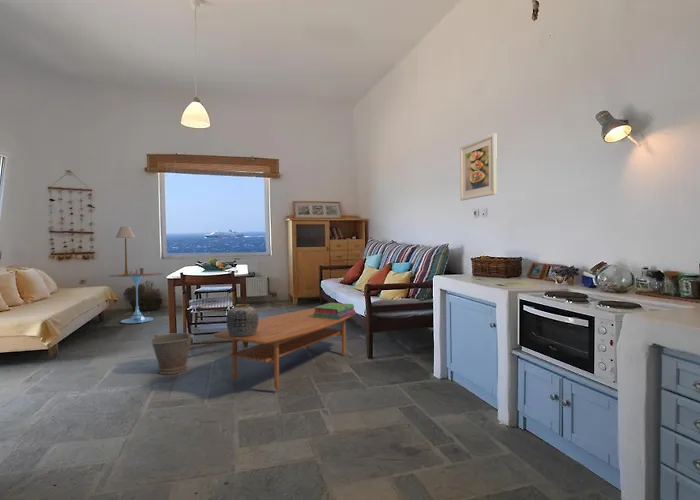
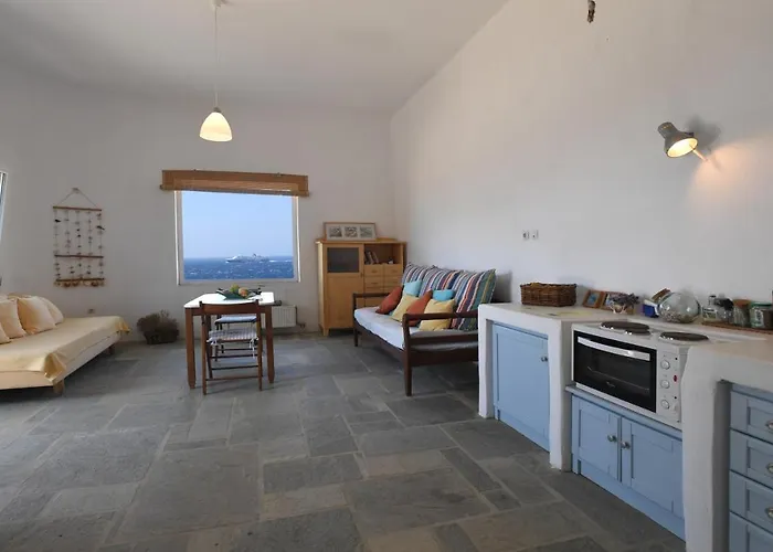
- vase [226,303,259,337]
- table lamp [115,226,136,276]
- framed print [459,132,498,202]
- side table [108,265,164,324]
- coffee table [213,307,356,391]
- stack of books [313,302,356,319]
- bucket [149,332,195,375]
